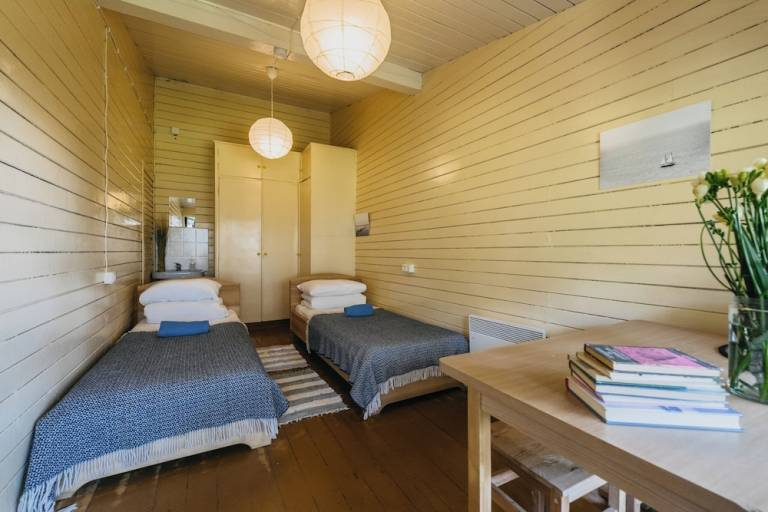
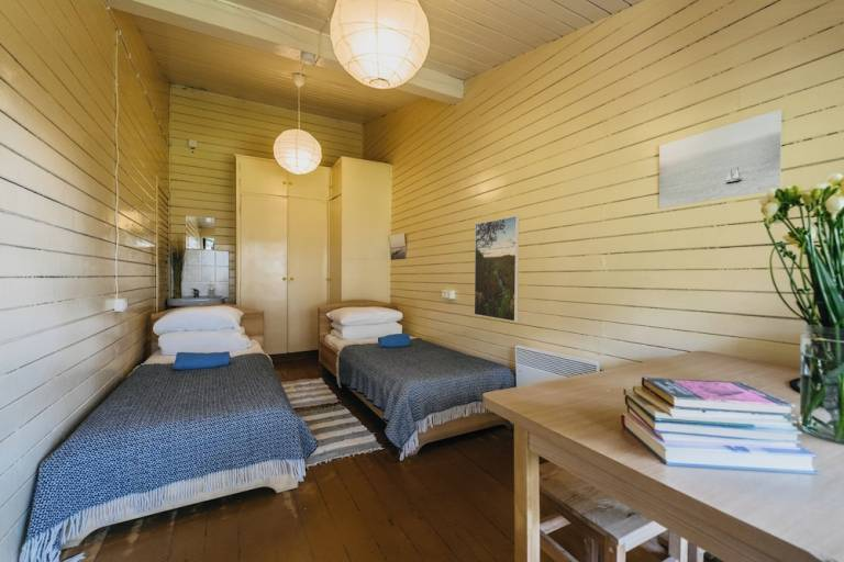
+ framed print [474,215,520,323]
